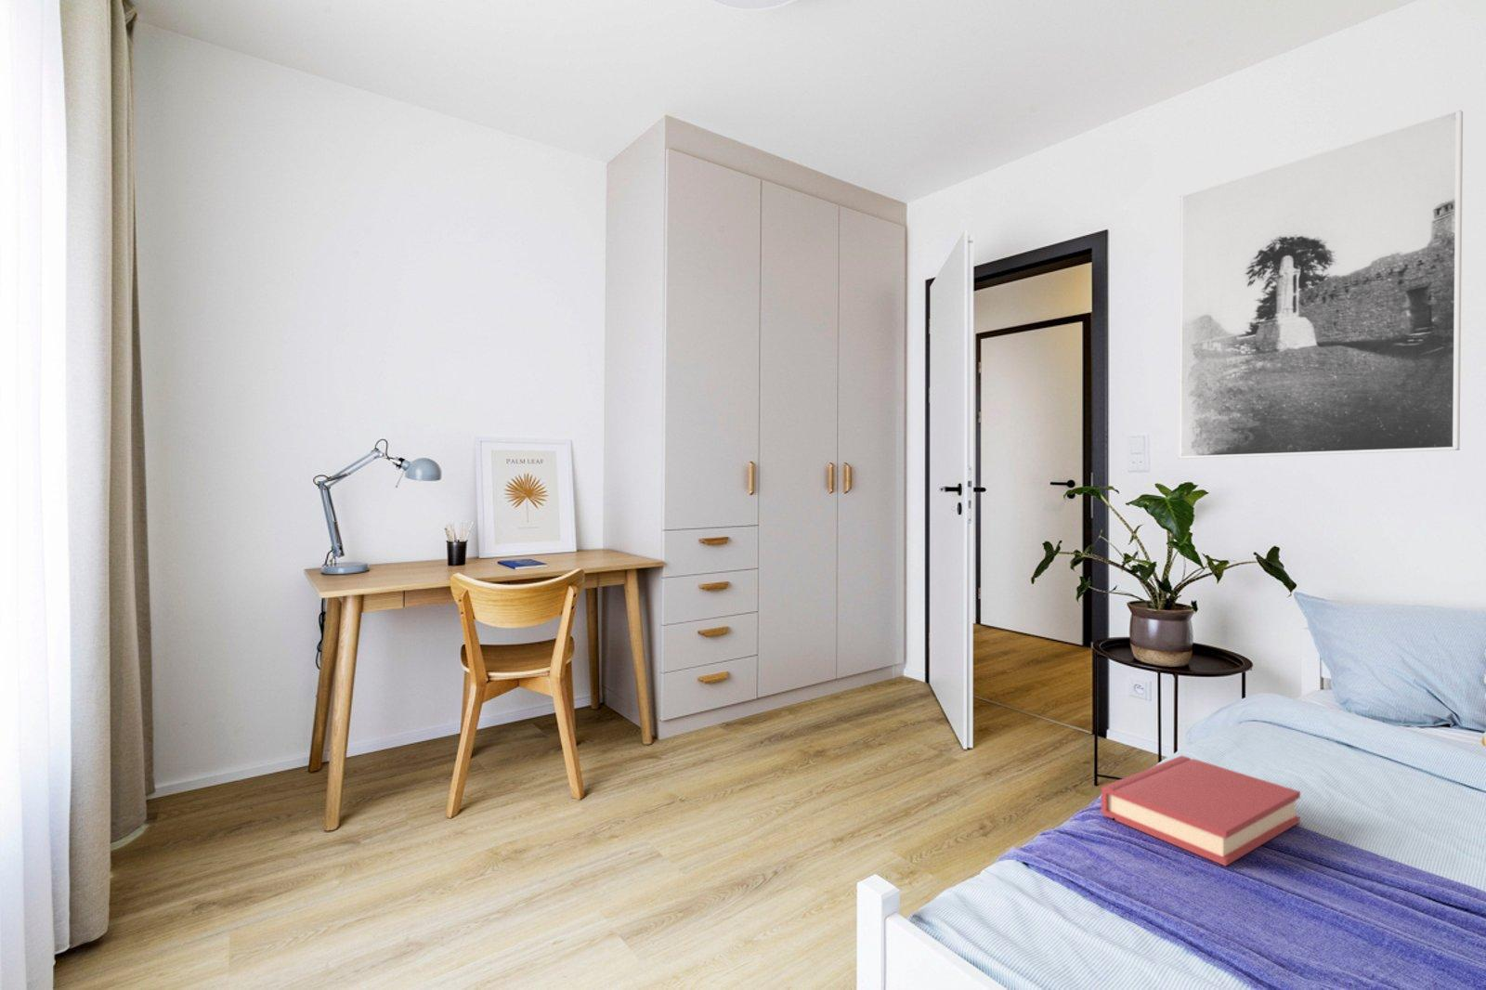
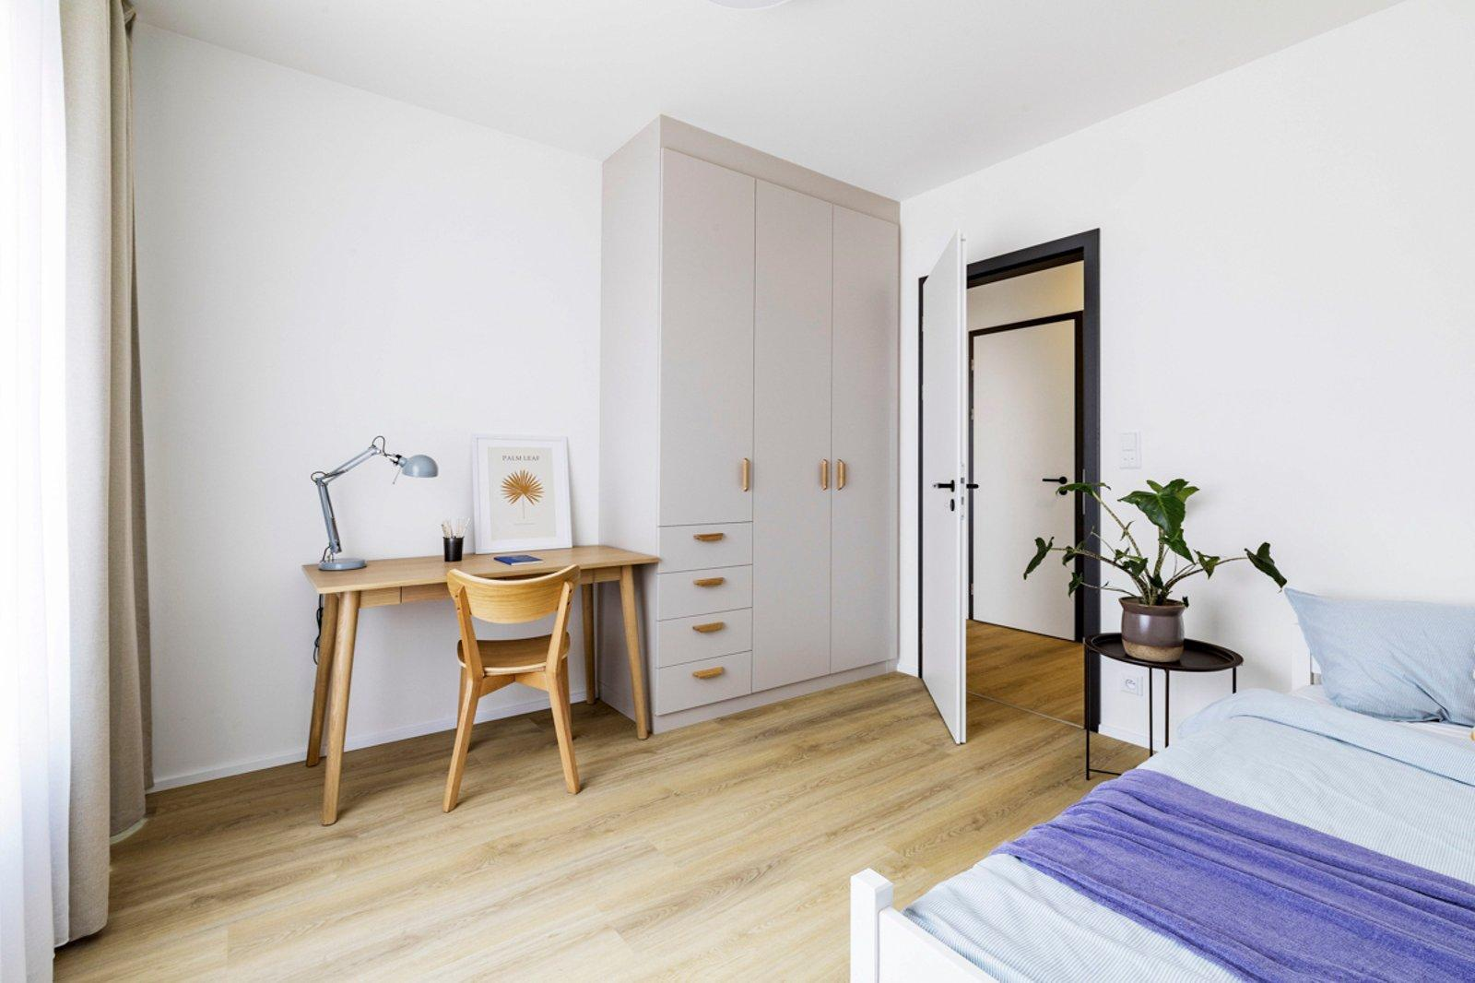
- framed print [1178,108,1464,460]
- hardback book [1100,755,1301,867]
